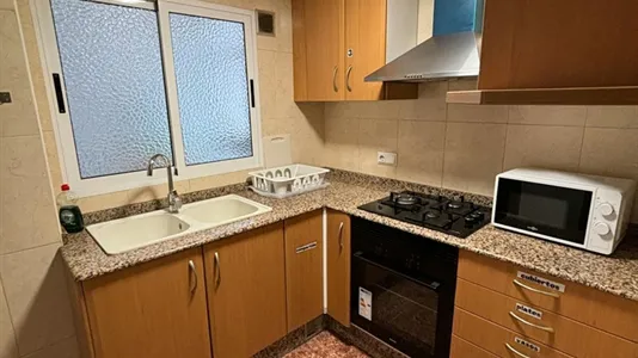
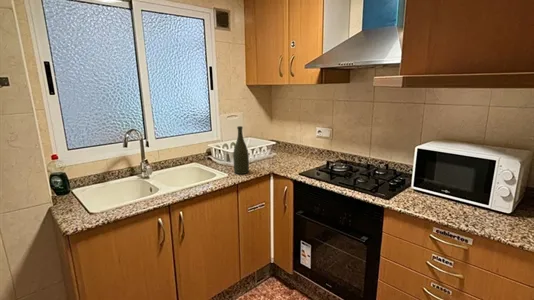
+ bottle [232,125,250,175]
